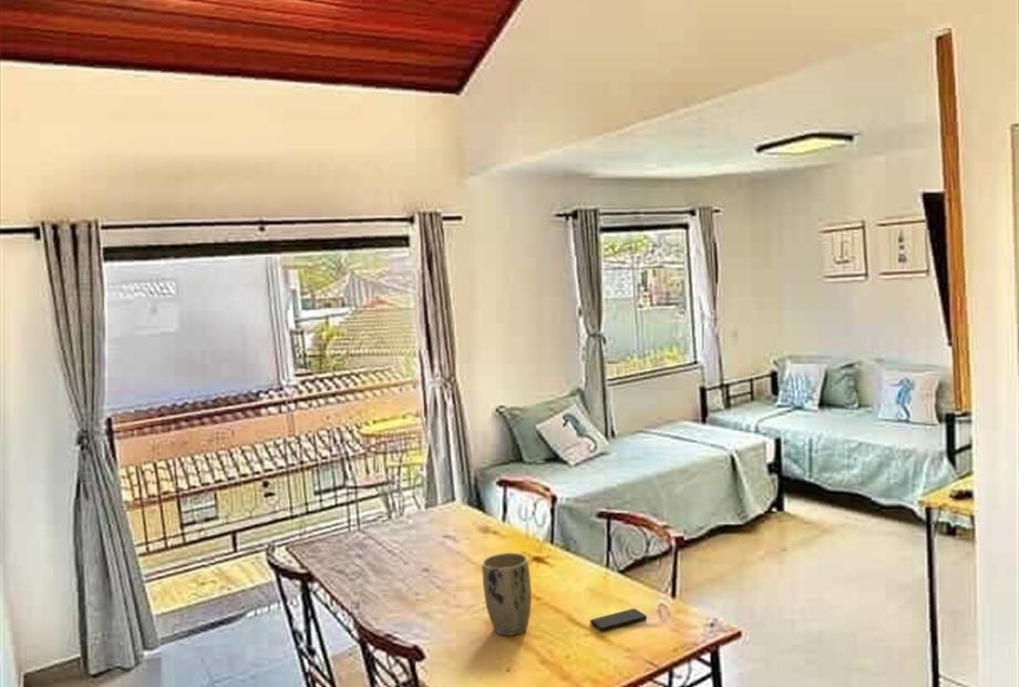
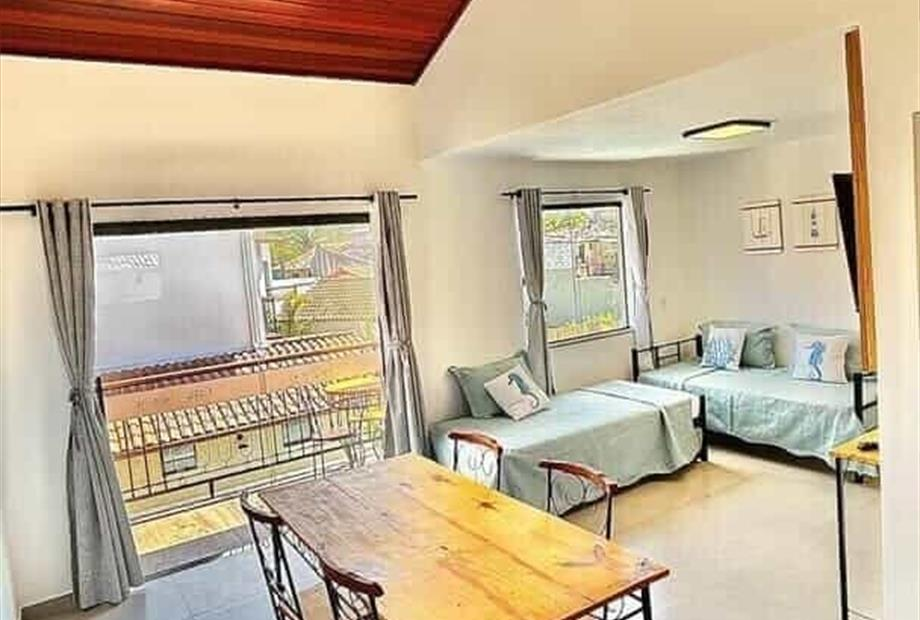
- smartphone [589,607,648,632]
- plant pot [481,552,533,636]
